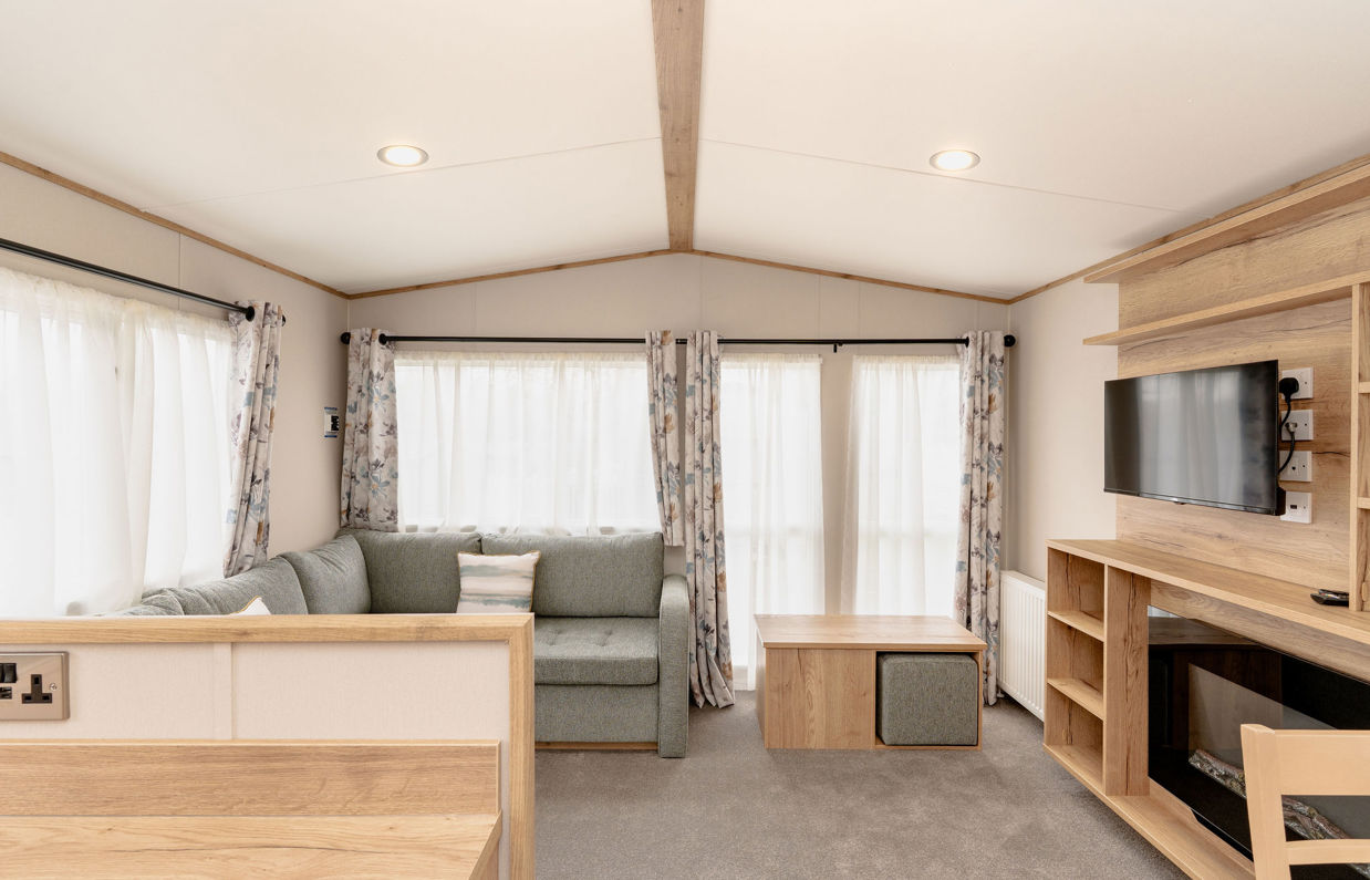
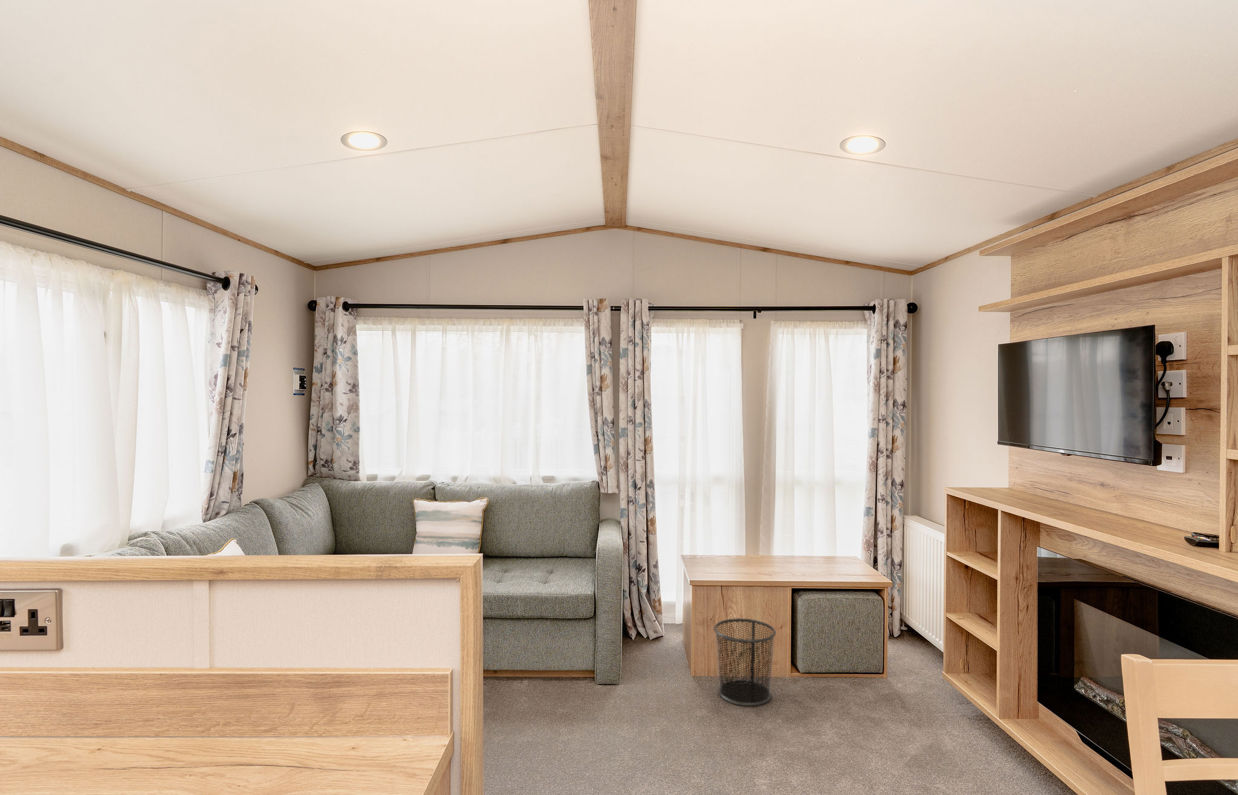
+ waste bin [713,617,777,707]
